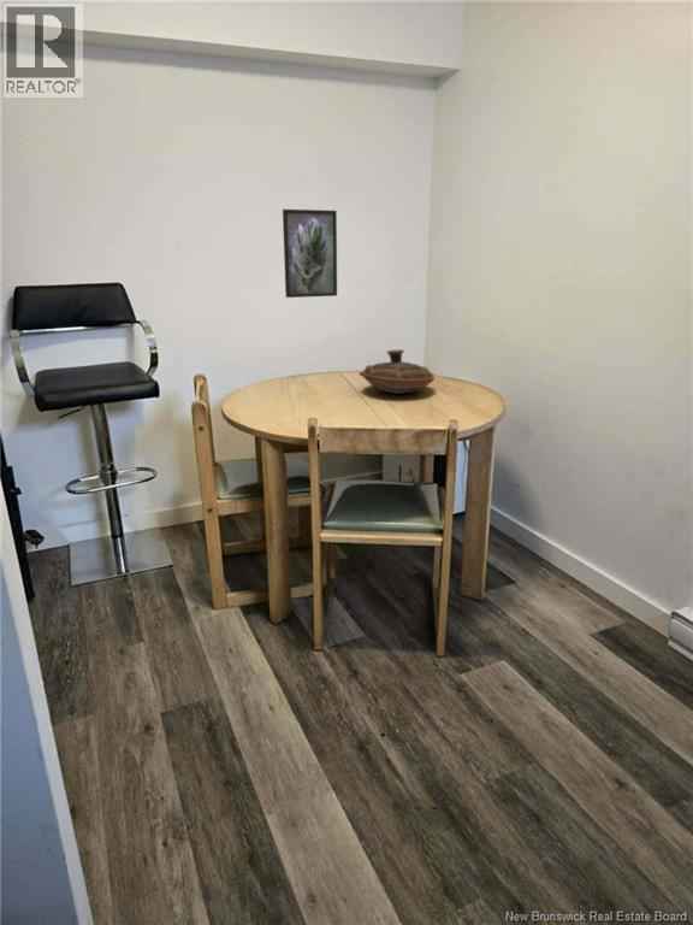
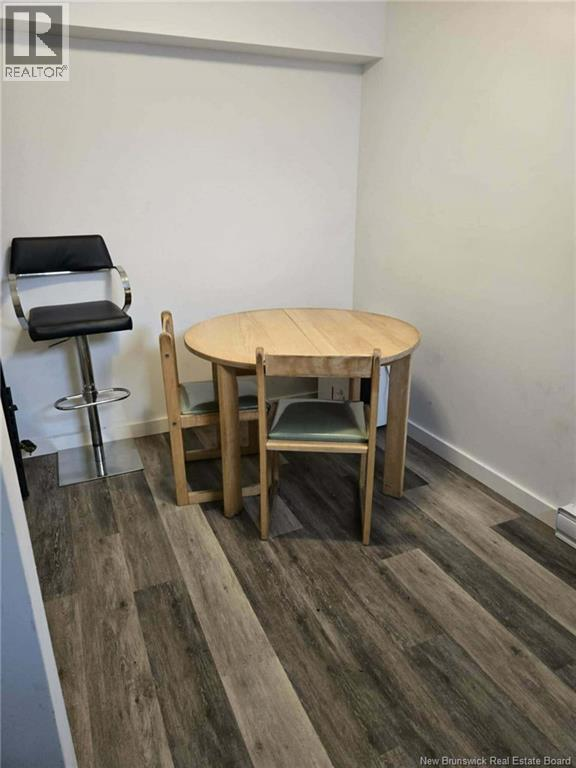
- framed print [282,208,338,299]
- decorative bowl [359,348,436,395]
